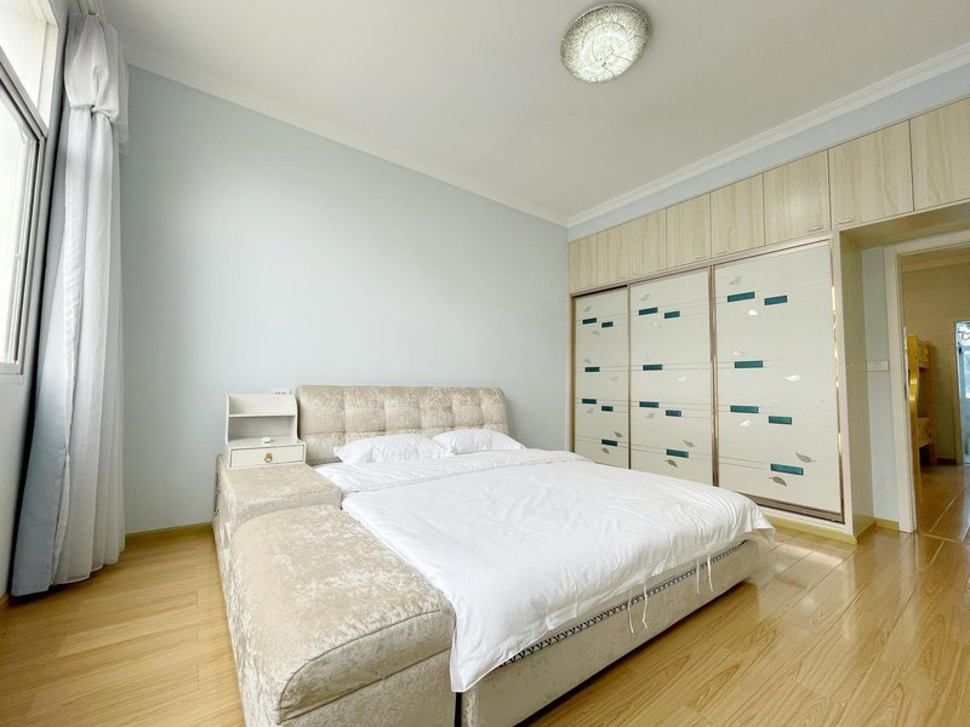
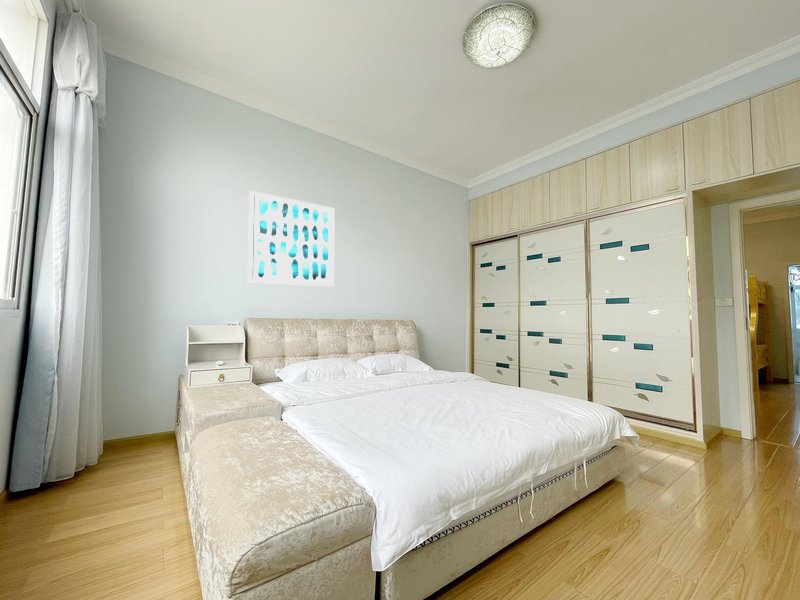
+ wall art [247,190,336,288]
